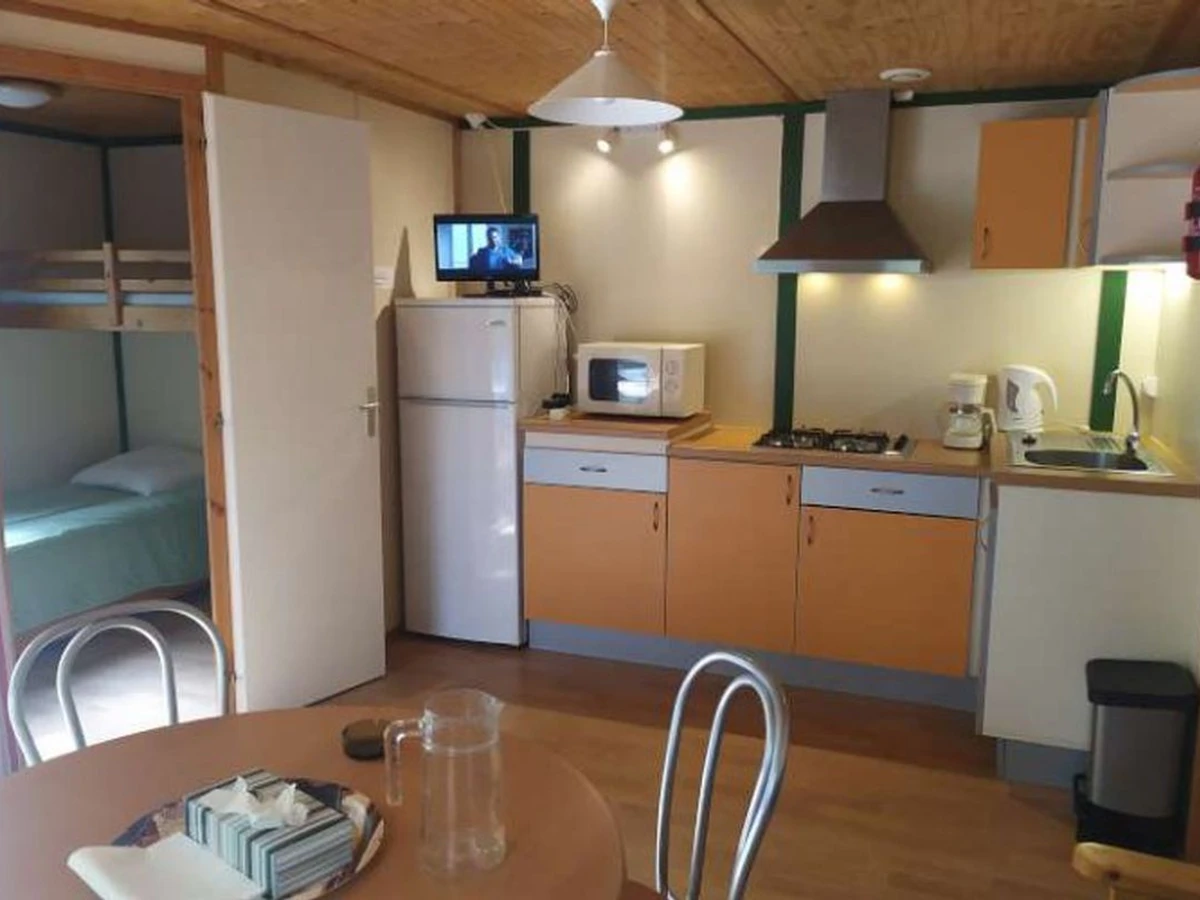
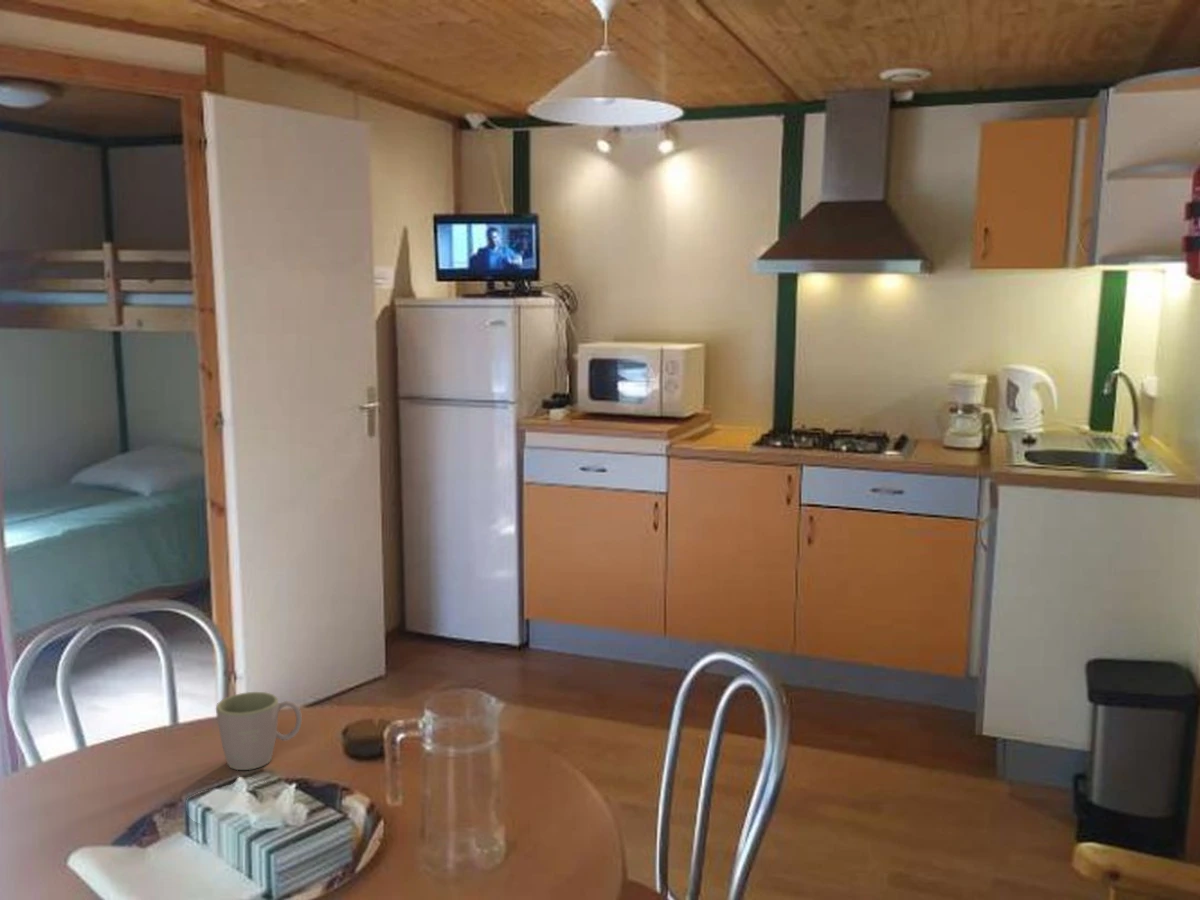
+ mug [215,691,303,771]
